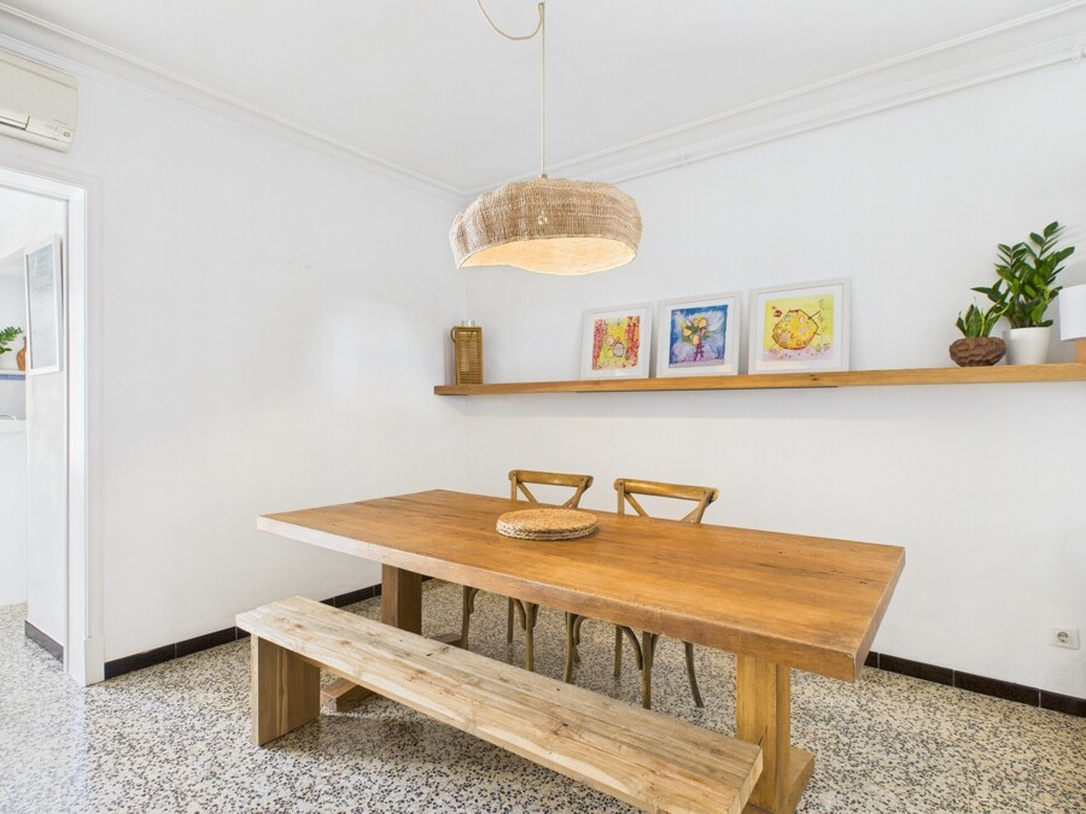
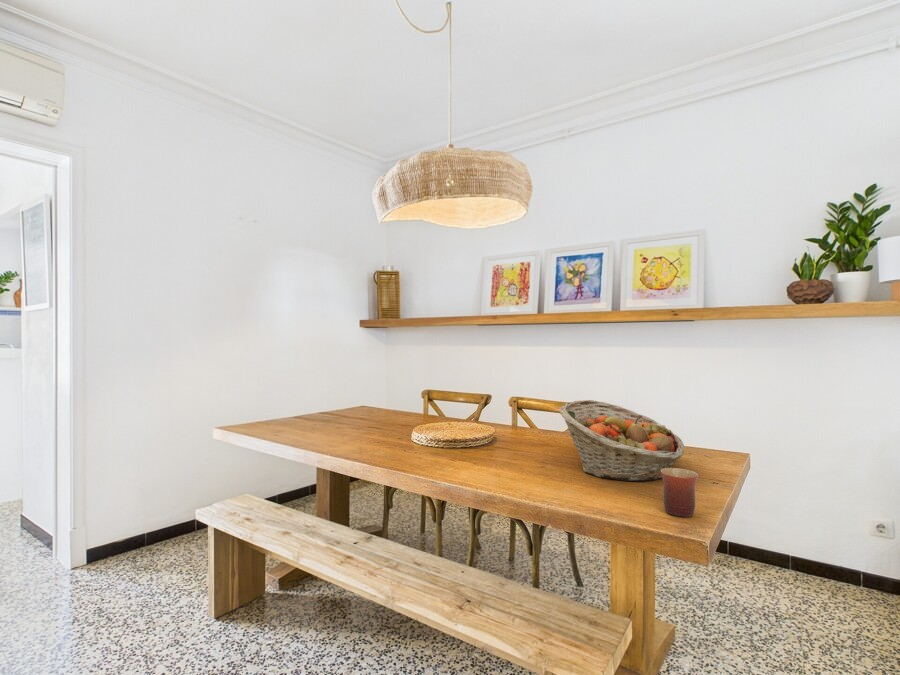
+ fruit basket [559,399,685,482]
+ mug [661,467,699,518]
